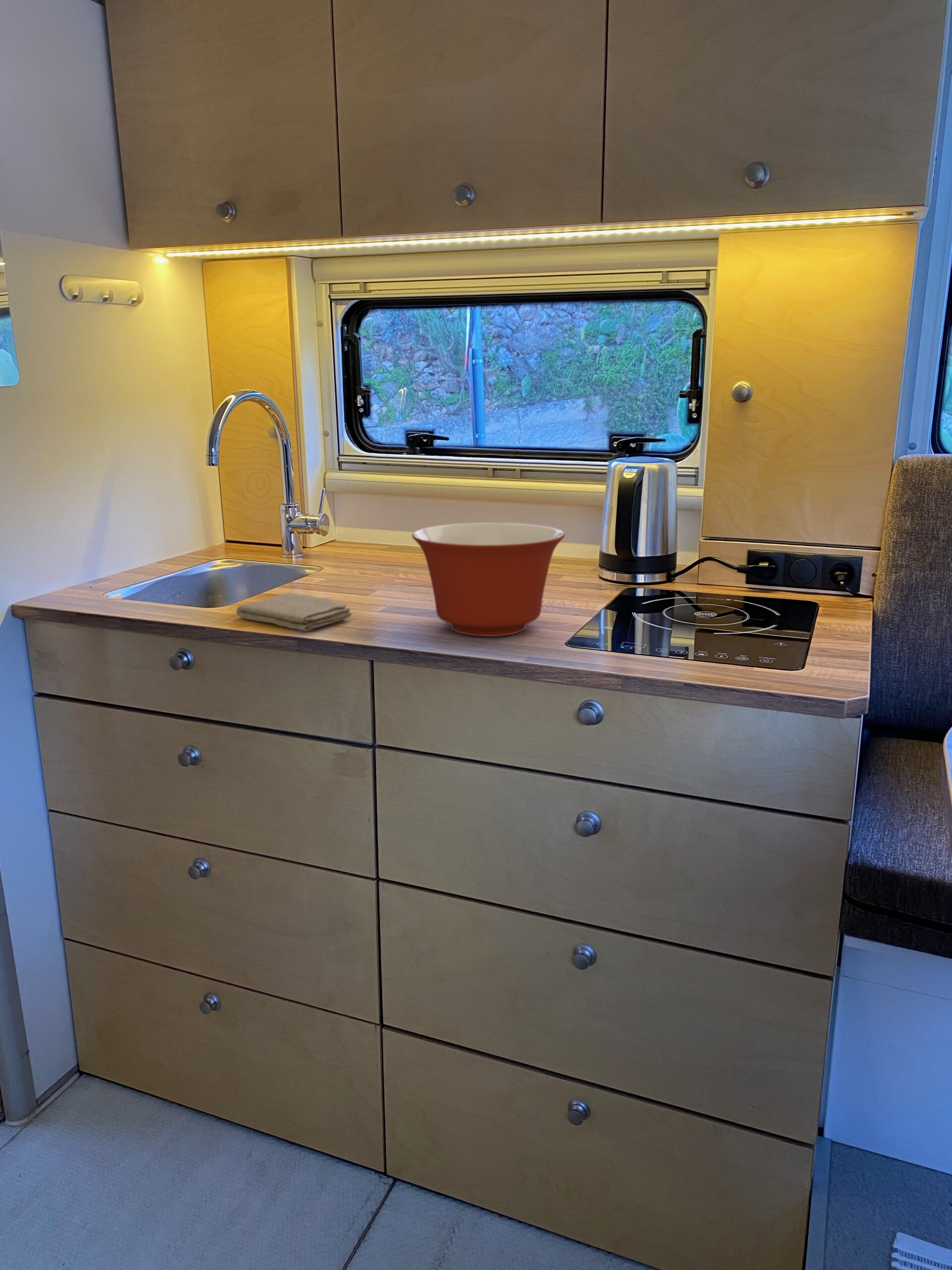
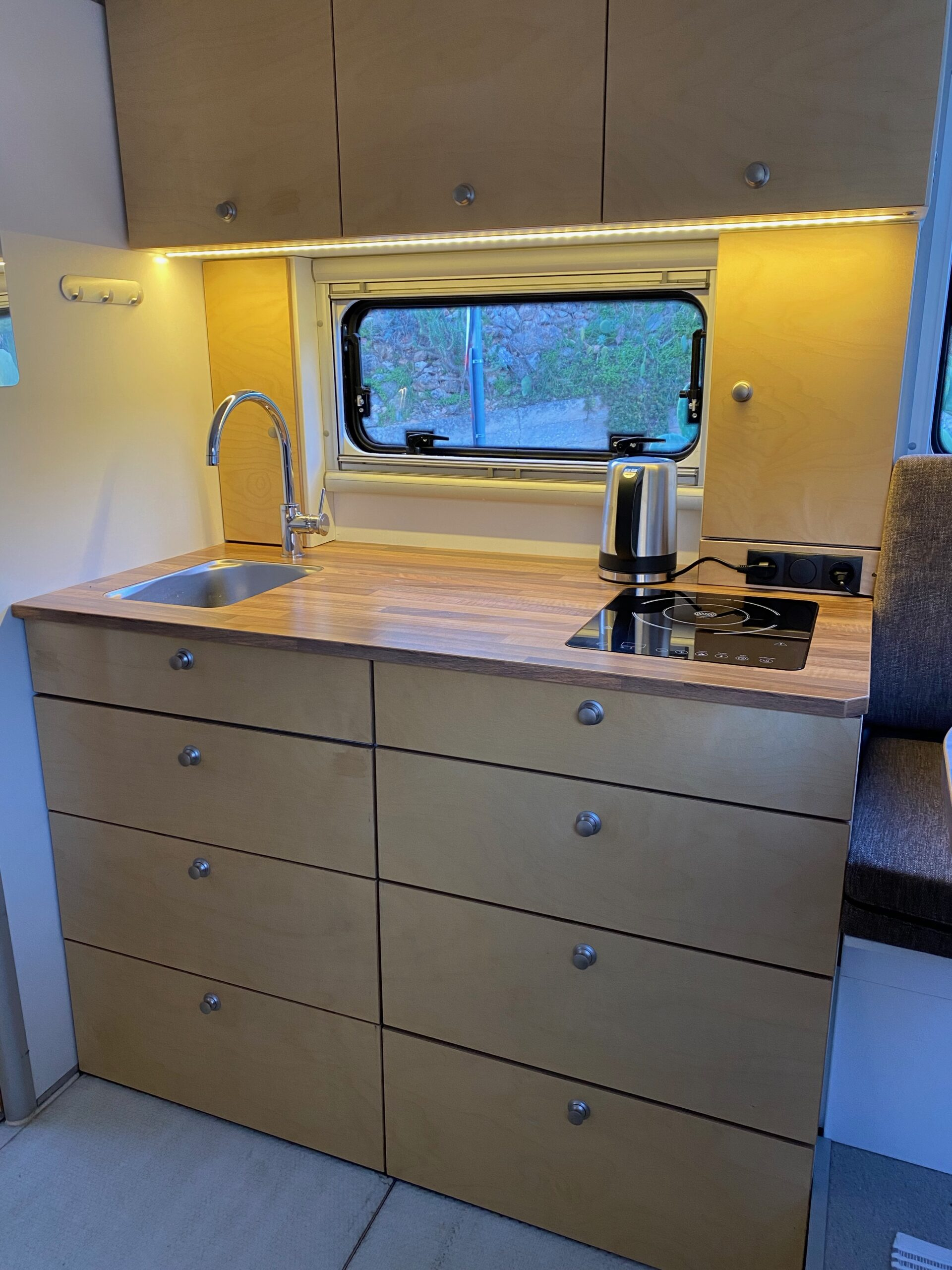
- mixing bowl [412,522,565,637]
- washcloth [236,592,352,632]
